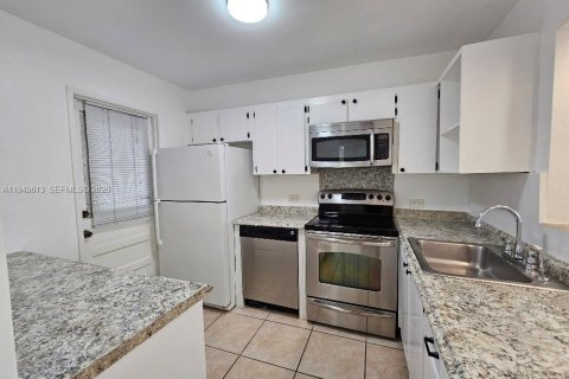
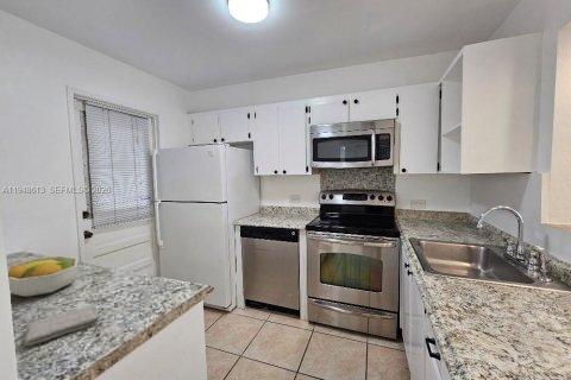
+ washcloth [24,305,100,347]
+ fruit bowl [7,255,79,298]
